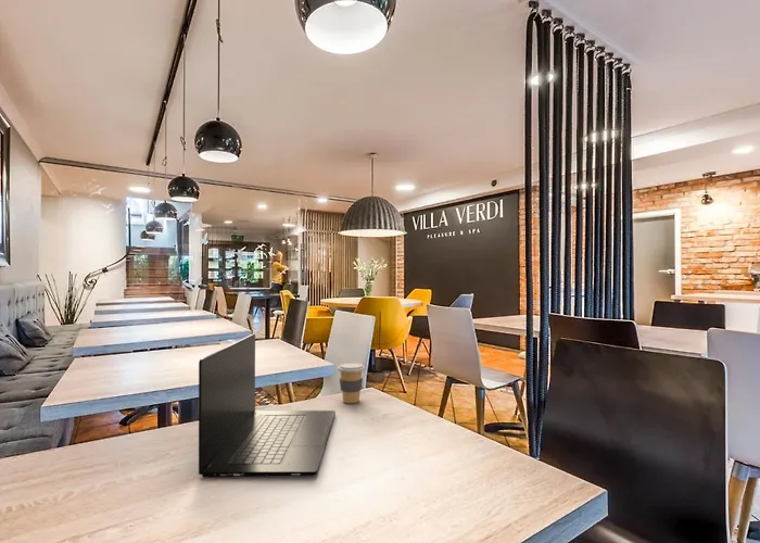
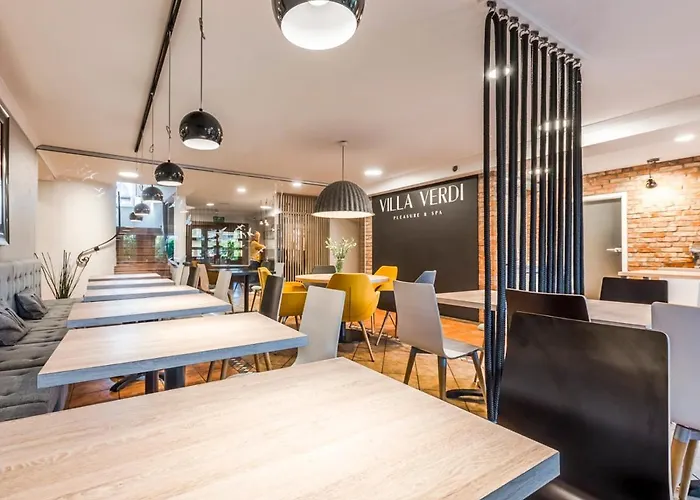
- coffee cup [337,362,366,404]
- laptop [198,332,337,478]
